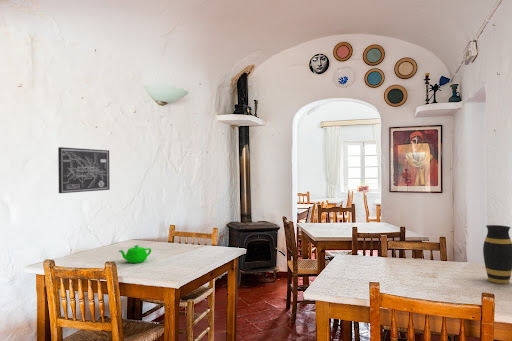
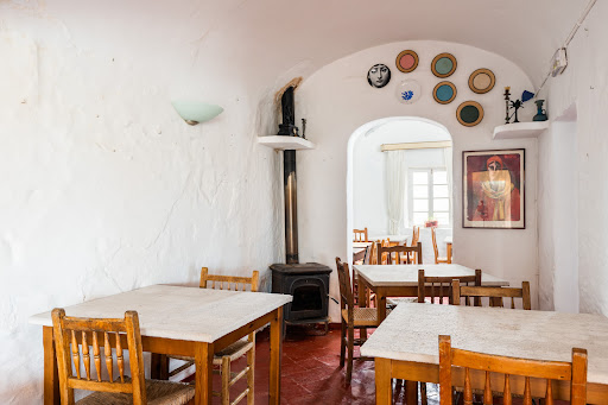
- wall art [57,146,111,194]
- vase [482,224,512,284]
- teapot [118,244,152,264]
